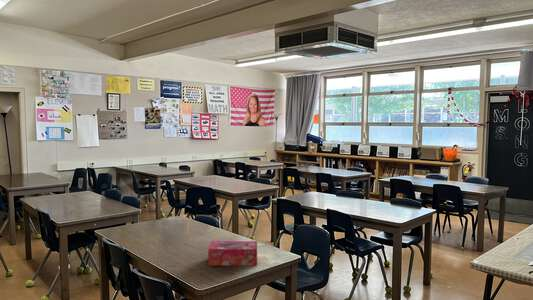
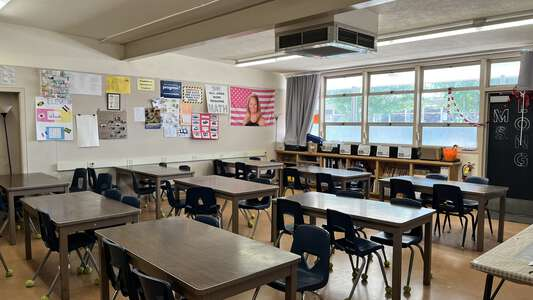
- tissue box [207,240,258,266]
